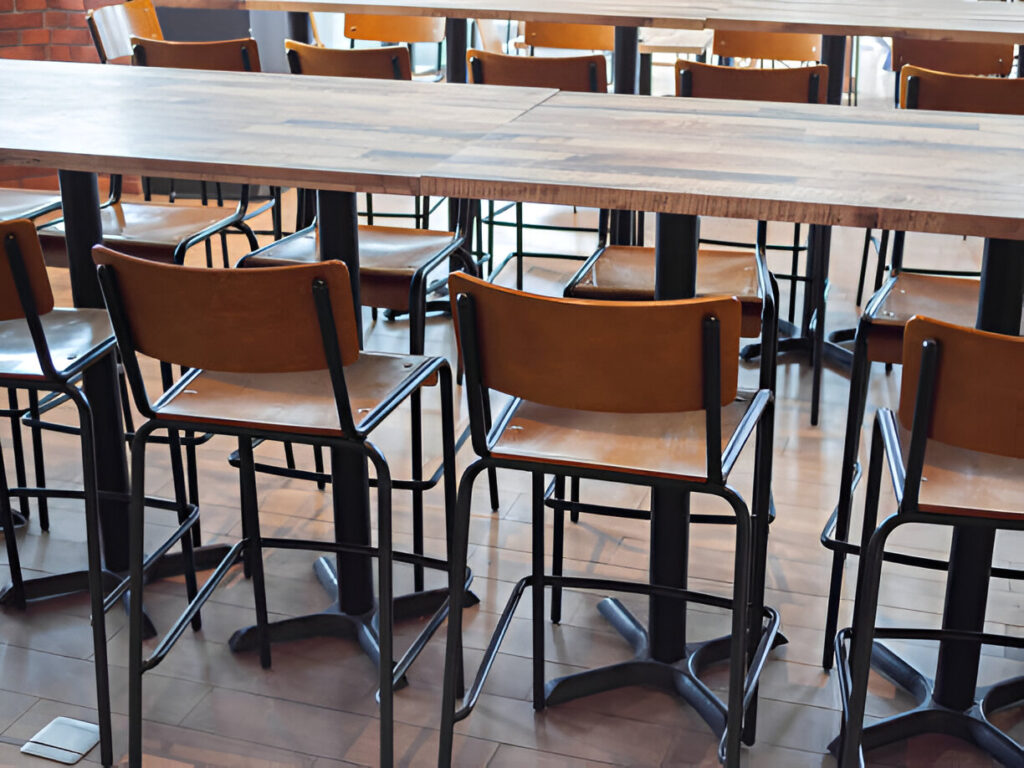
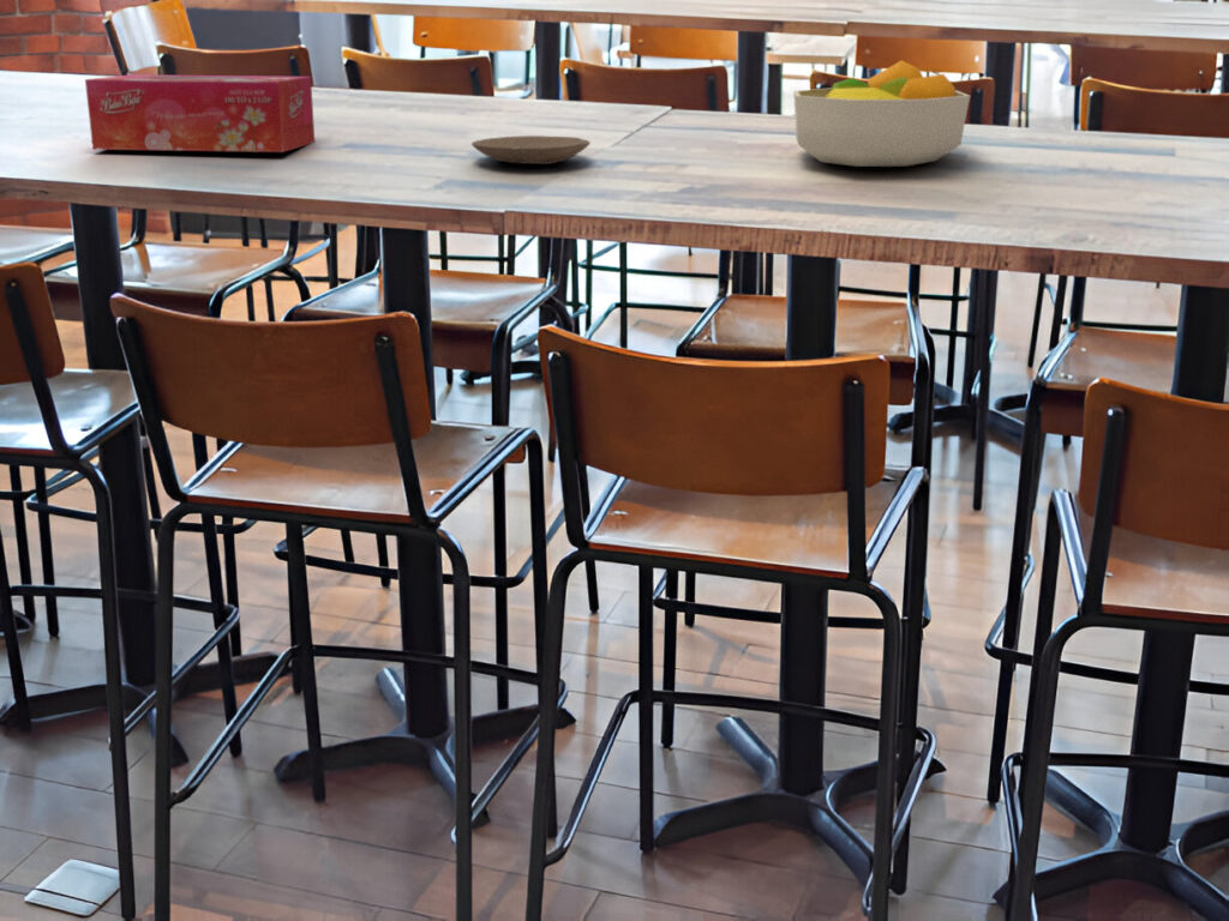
+ fruit bowl [792,59,971,168]
+ tissue box [84,73,316,154]
+ plate [470,134,592,165]
